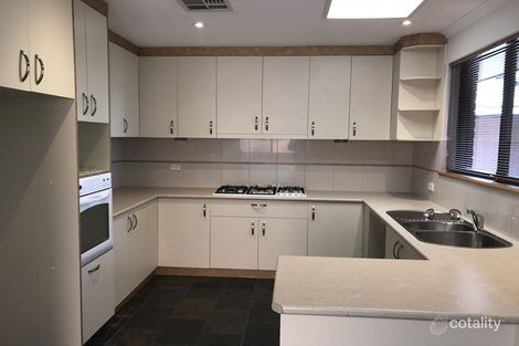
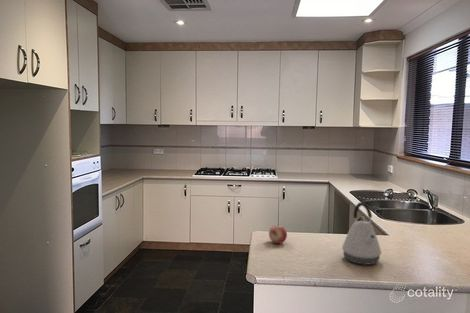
+ fruit [268,225,288,244]
+ kettle [341,201,382,266]
